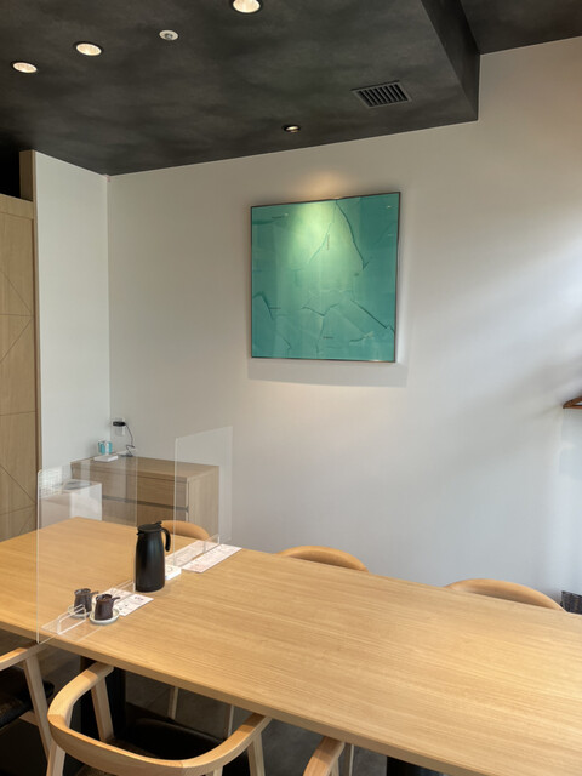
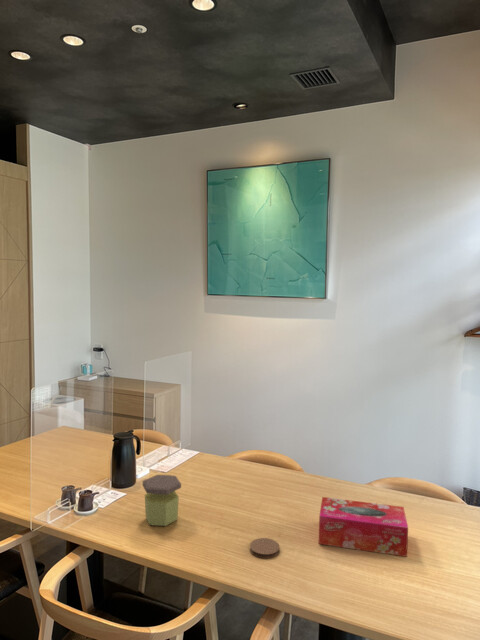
+ jar [142,474,182,527]
+ tissue box [318,496,409,558]
+ coaster [249,537,280,559]
